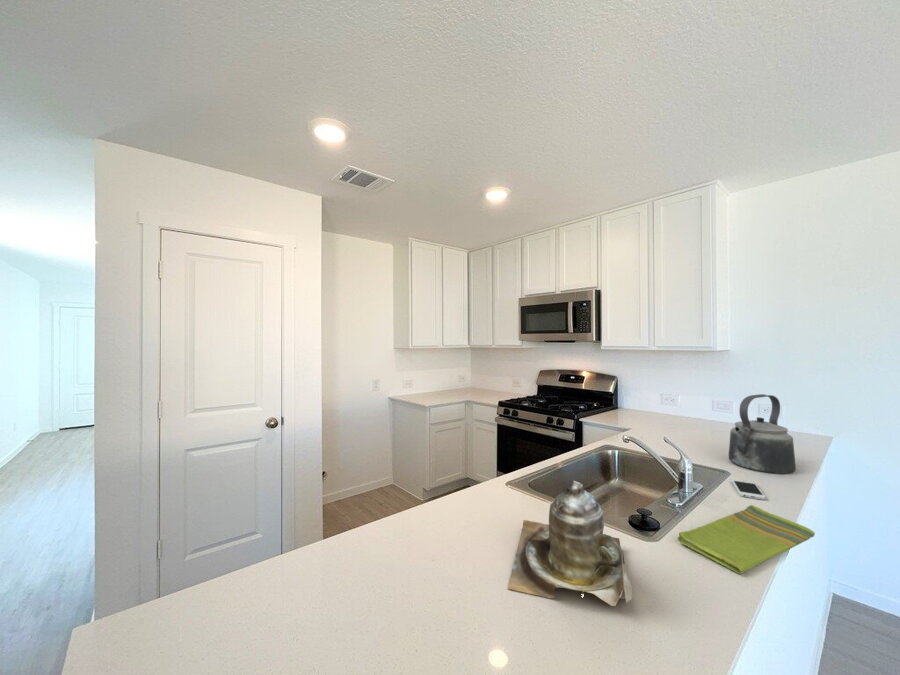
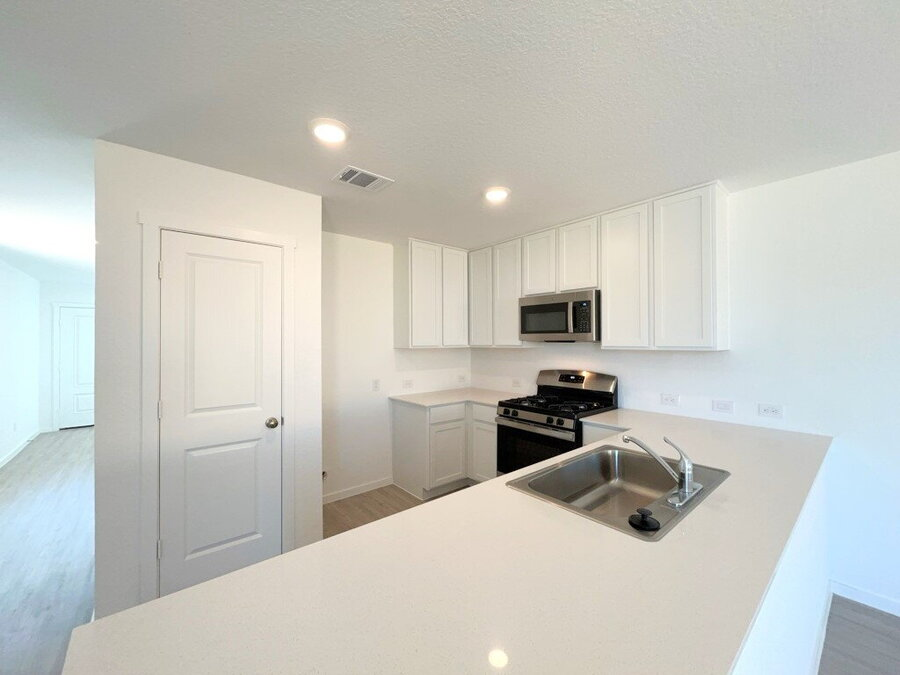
- dish towel [677,504,816,575]
- smartphone [730,478,767,501]
- teapot [507,479,633,607]
- kettle [727,393,797,475]
